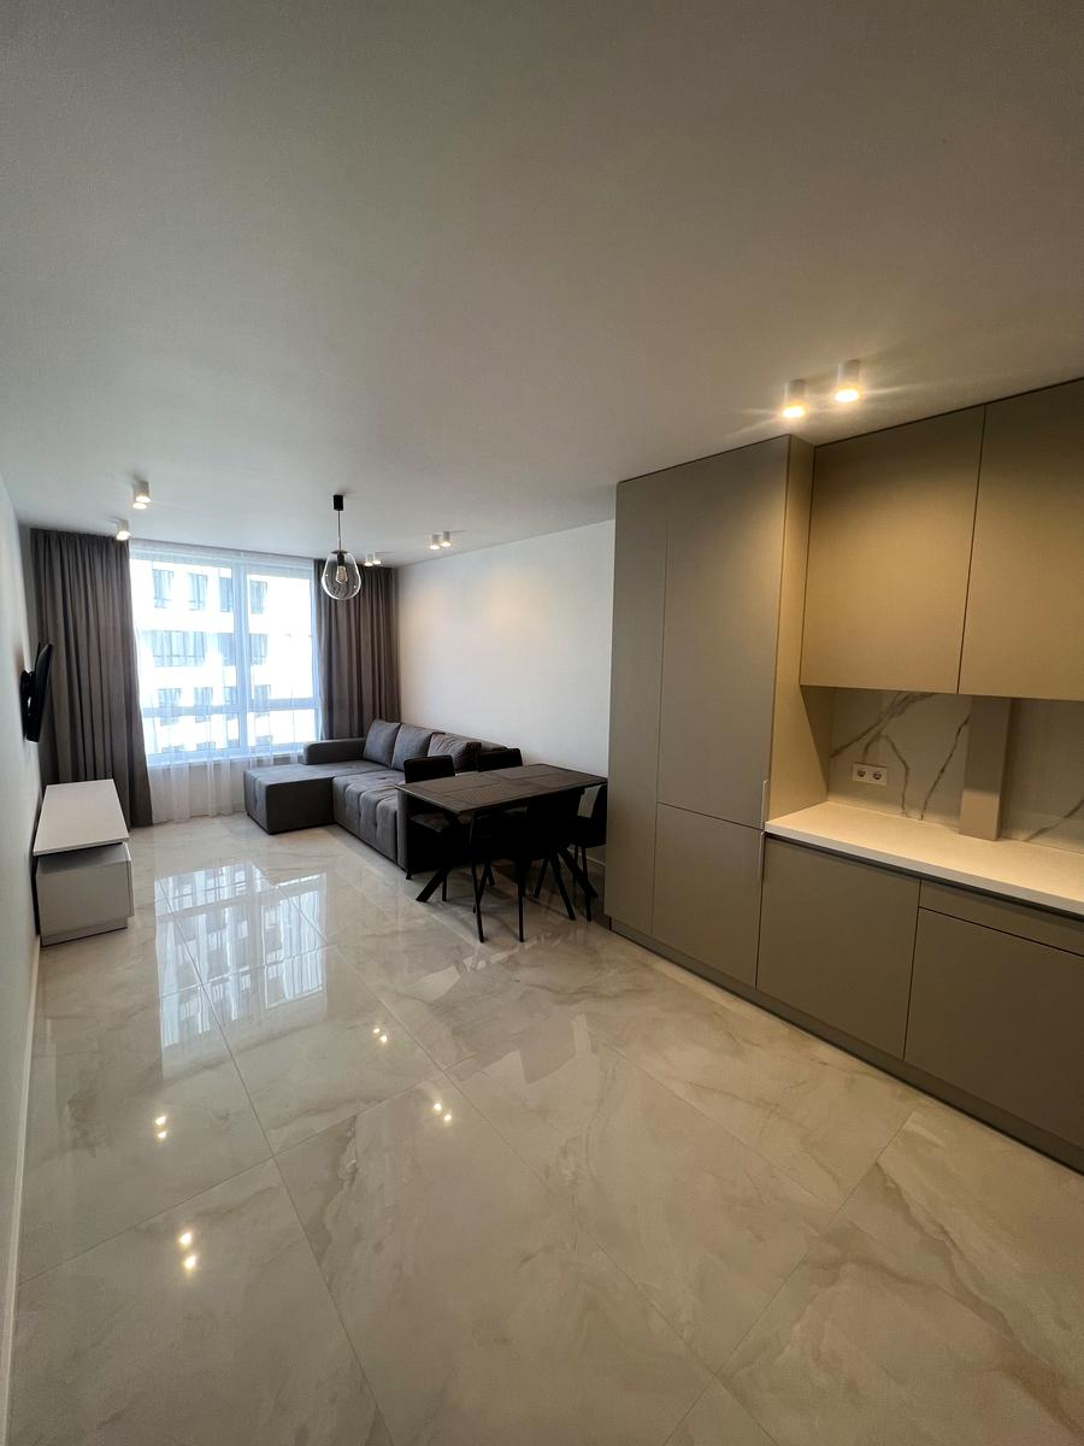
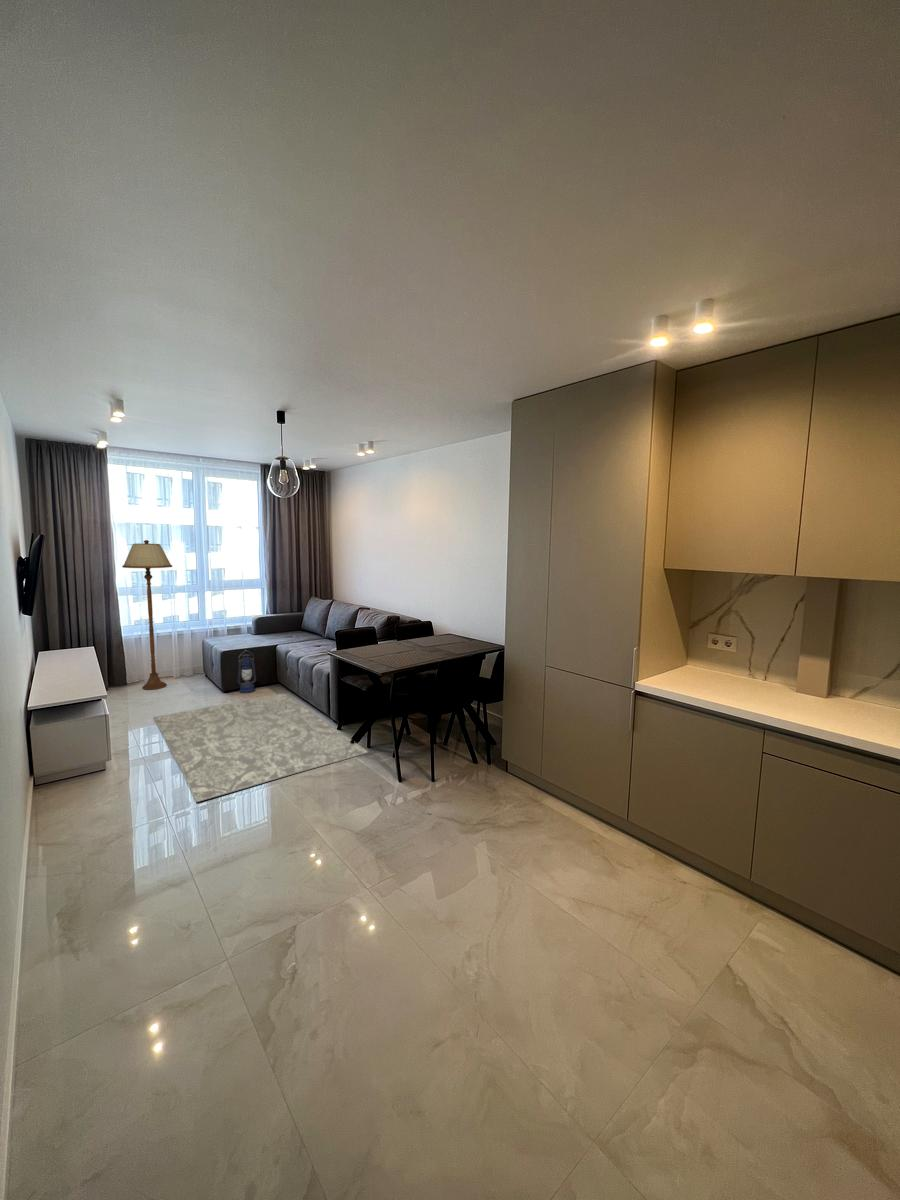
+ rug [152,693,370,803]
+ lantern [237,649,257,694]
+ floor lamp [121,539,173,691]
